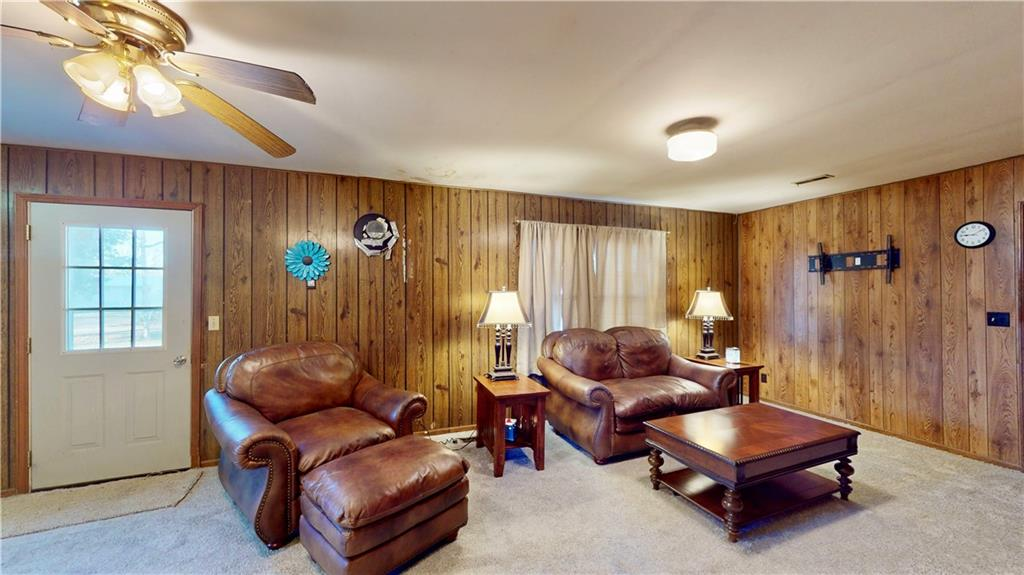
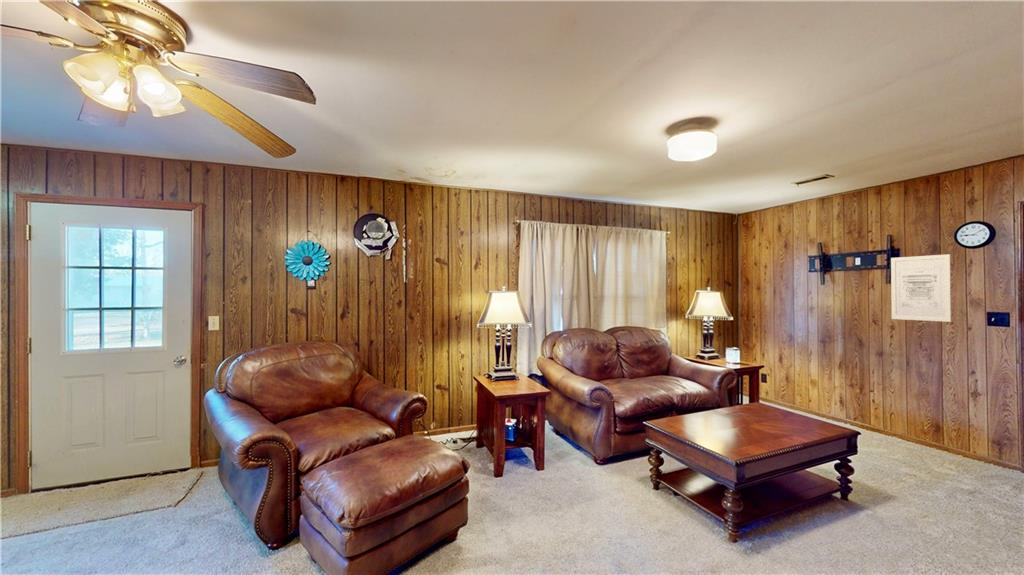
+ wall art [890,253,952,323]
